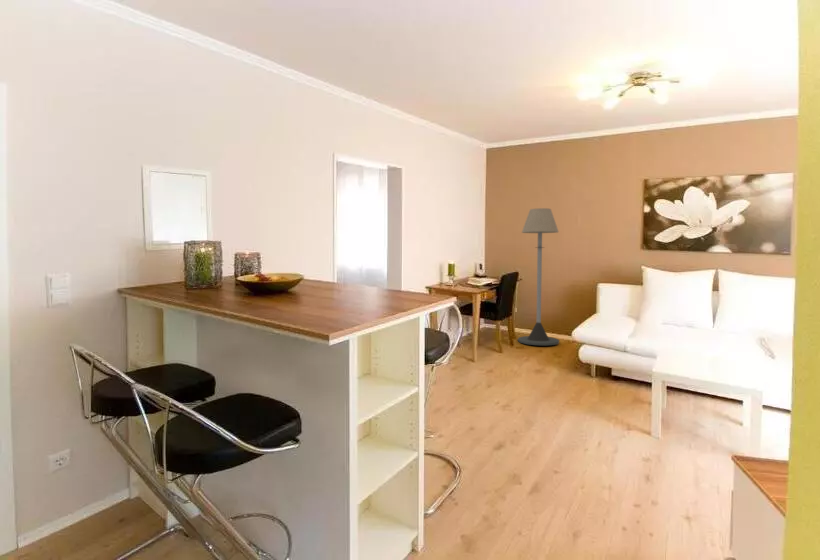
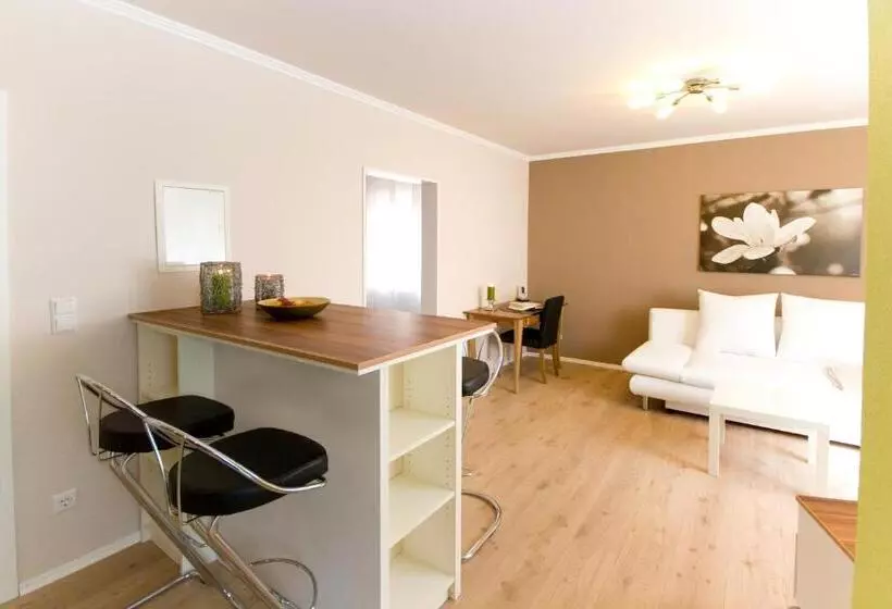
- floor lamp [517,207,560,346]
